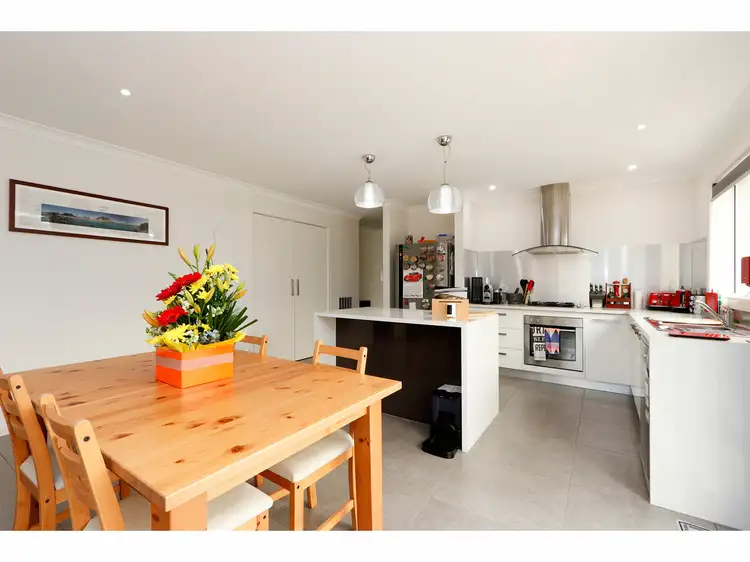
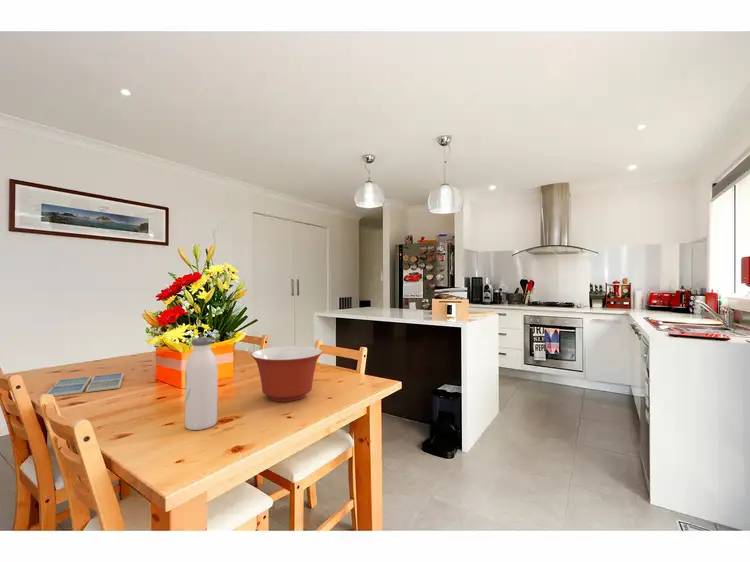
+ mixing bowl [250,345,323,403]
+ drink coaster [45,372,124,397]
+ water bottle [184,336,218,431]
